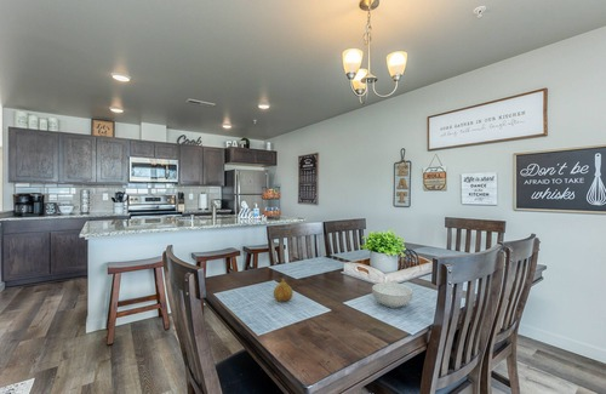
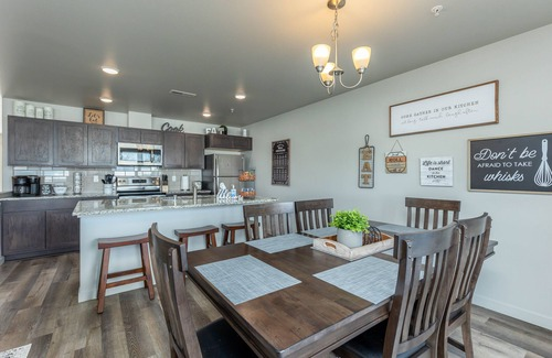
- cereal bowl [371,281,413,309]
- fruit [273,278,295,303]
